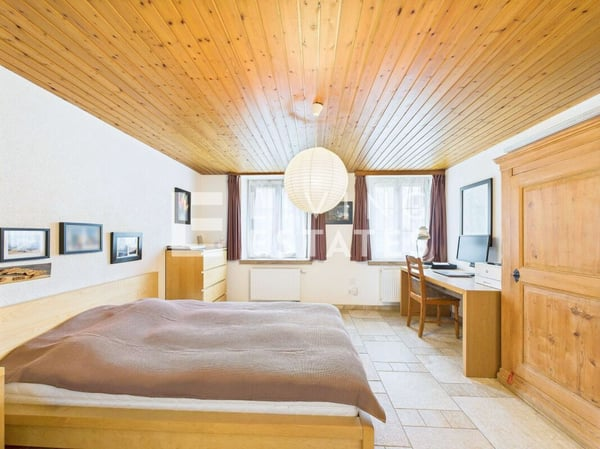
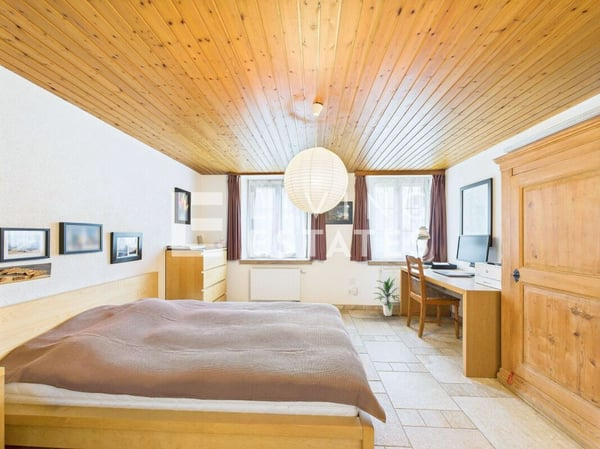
+ indoor plant [374,276,401,317]
